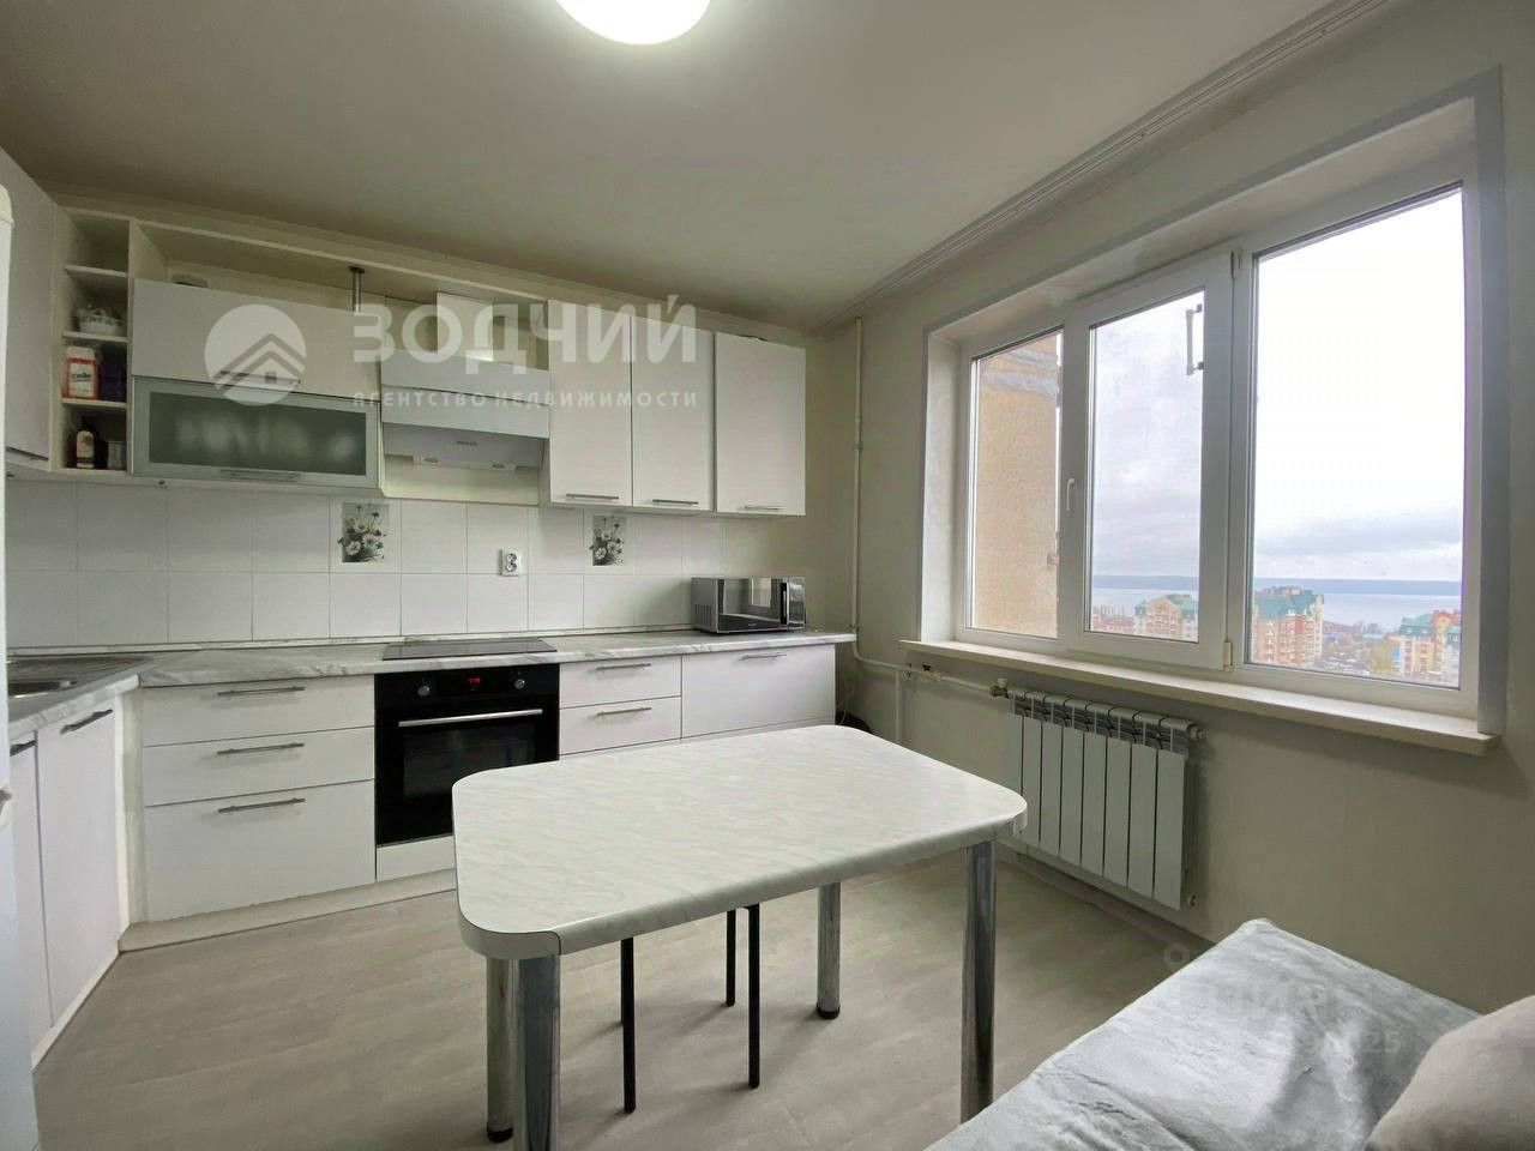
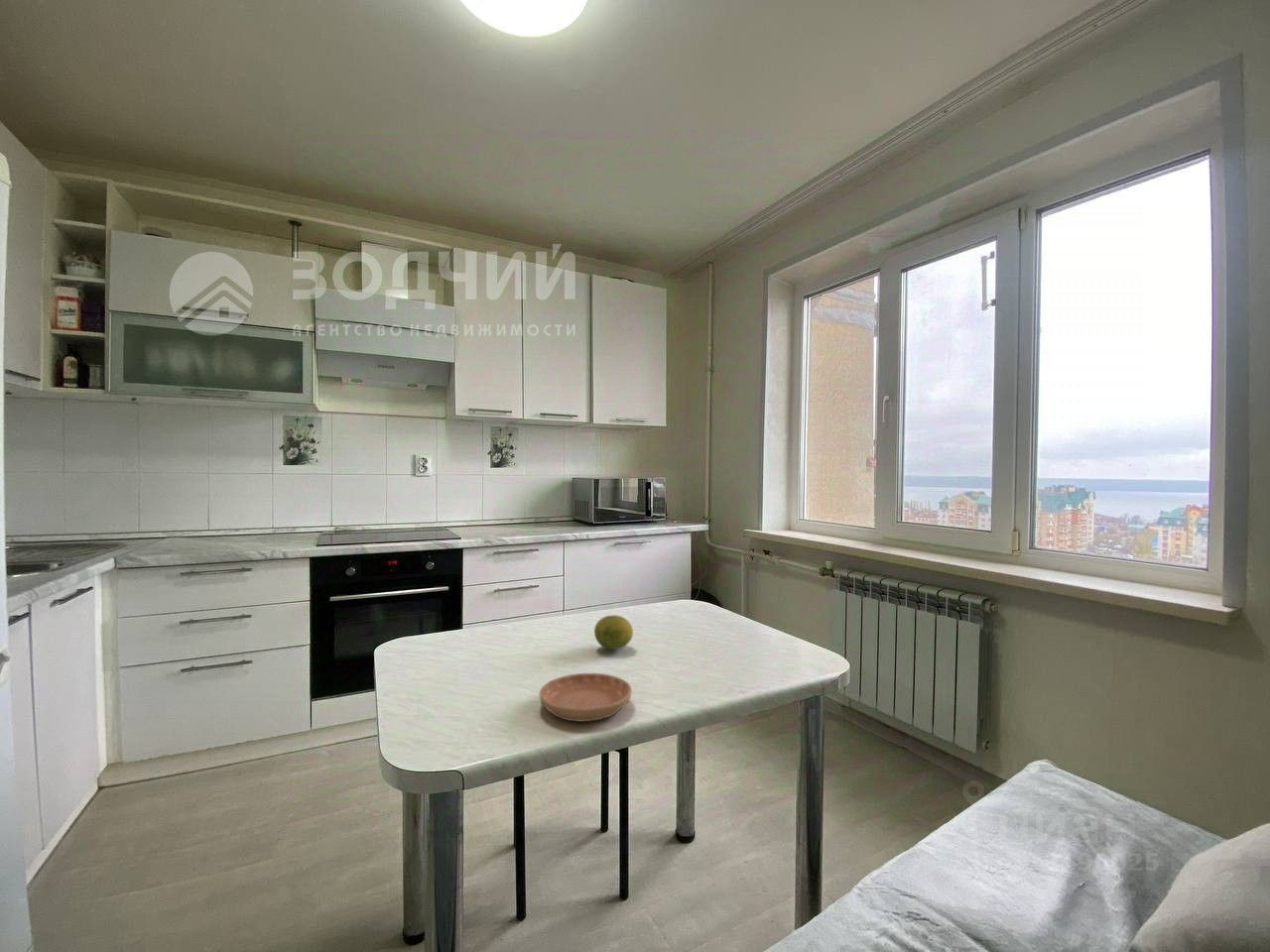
+ saucer [539,672,633,723]
+ fruit [593,614,634,651]
